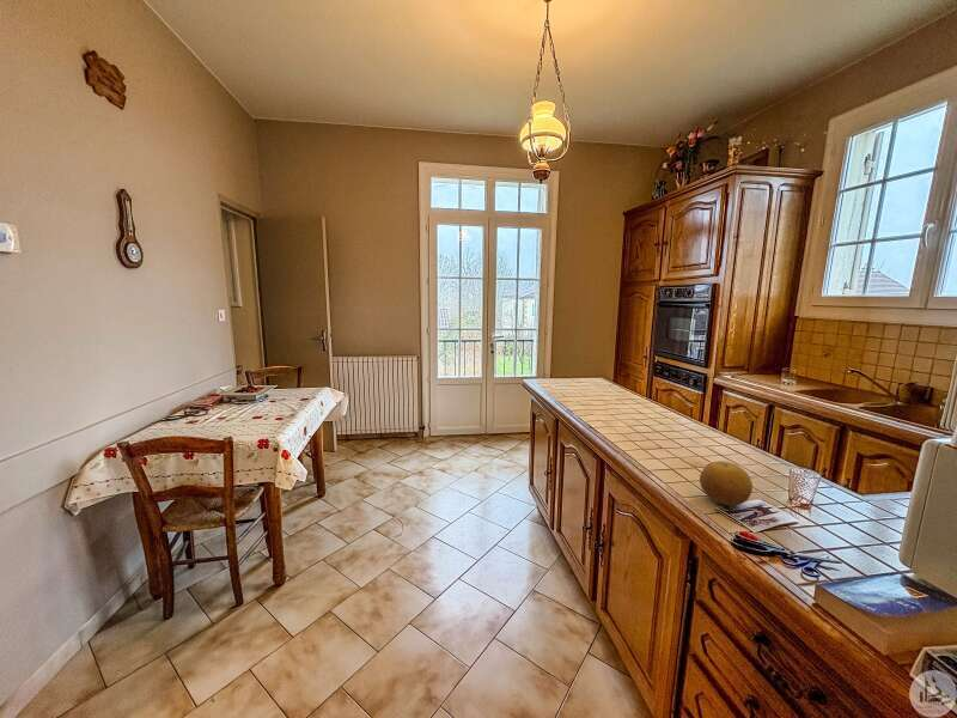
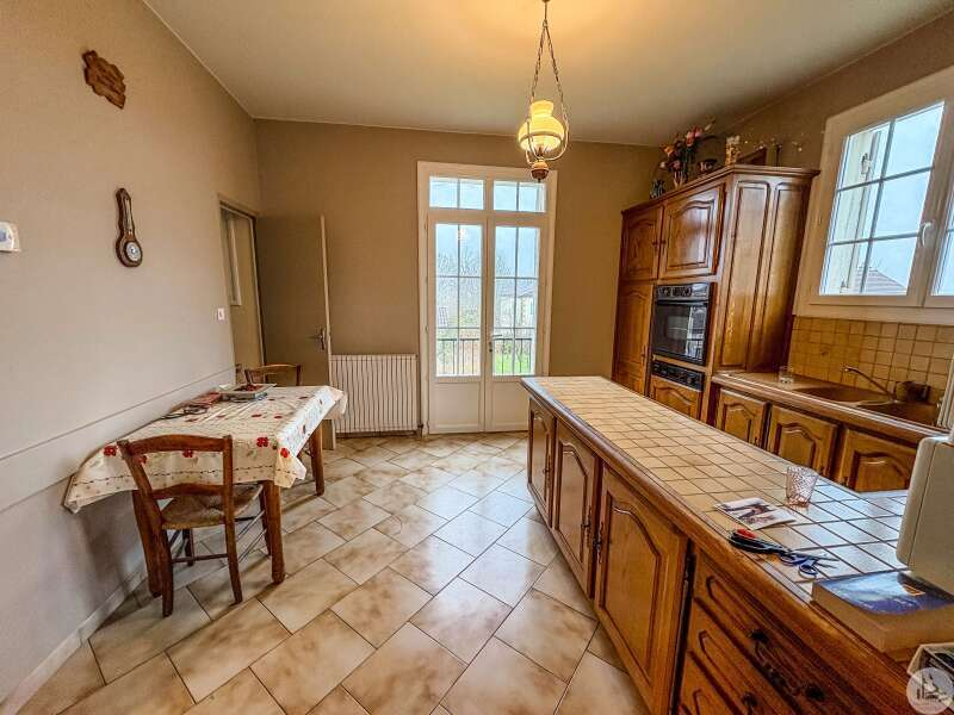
- fruit [699,460,754,506]
